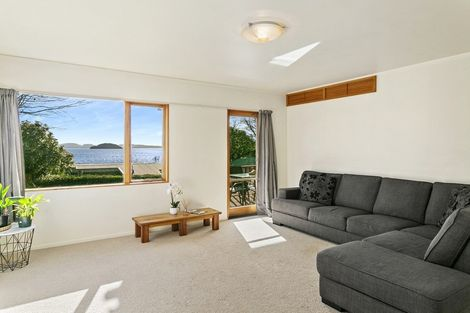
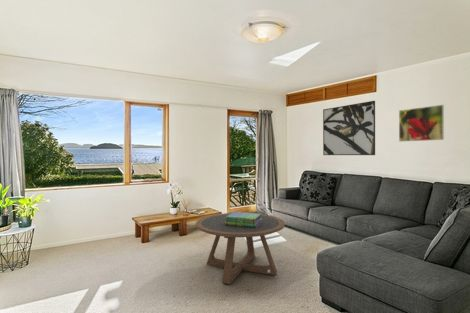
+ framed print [398,104,445,143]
+ coffee table [195,212,286,285]
+ stack of books [225,211,262,228]
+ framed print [322,100,376,156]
